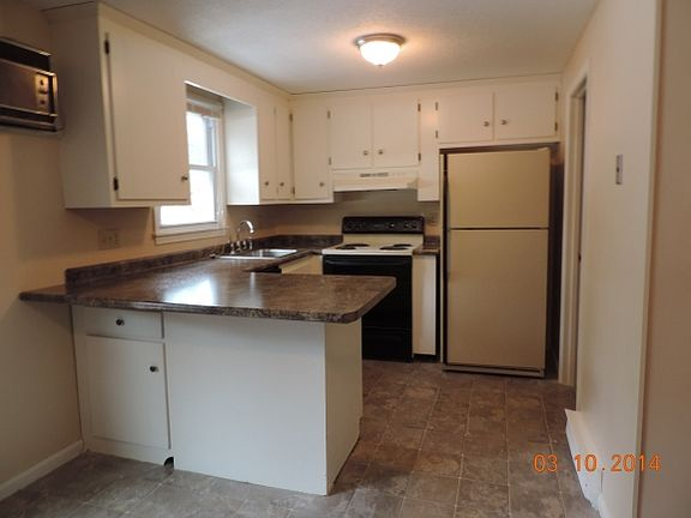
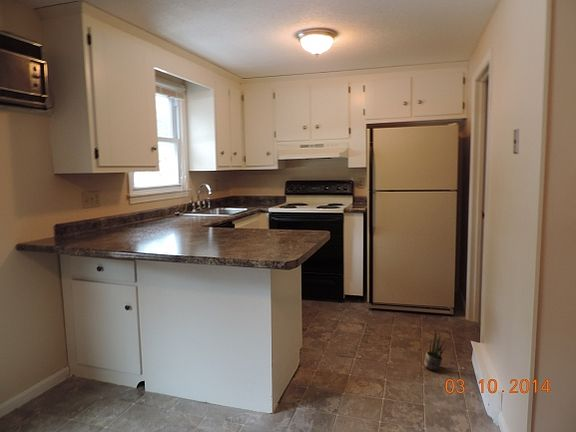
+ potted plant [424,329,448,371]
